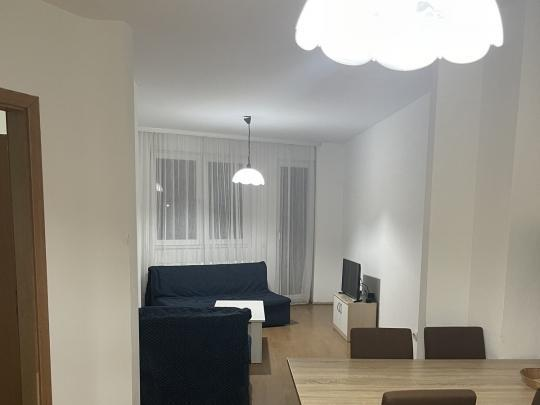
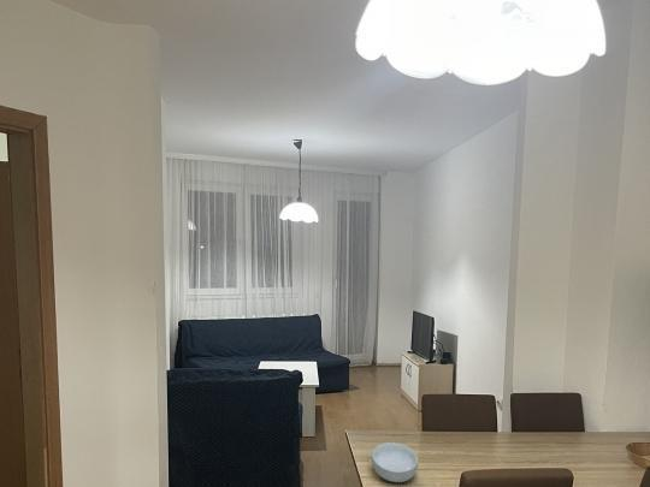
+ cereal bowl [371,441,419,483]
